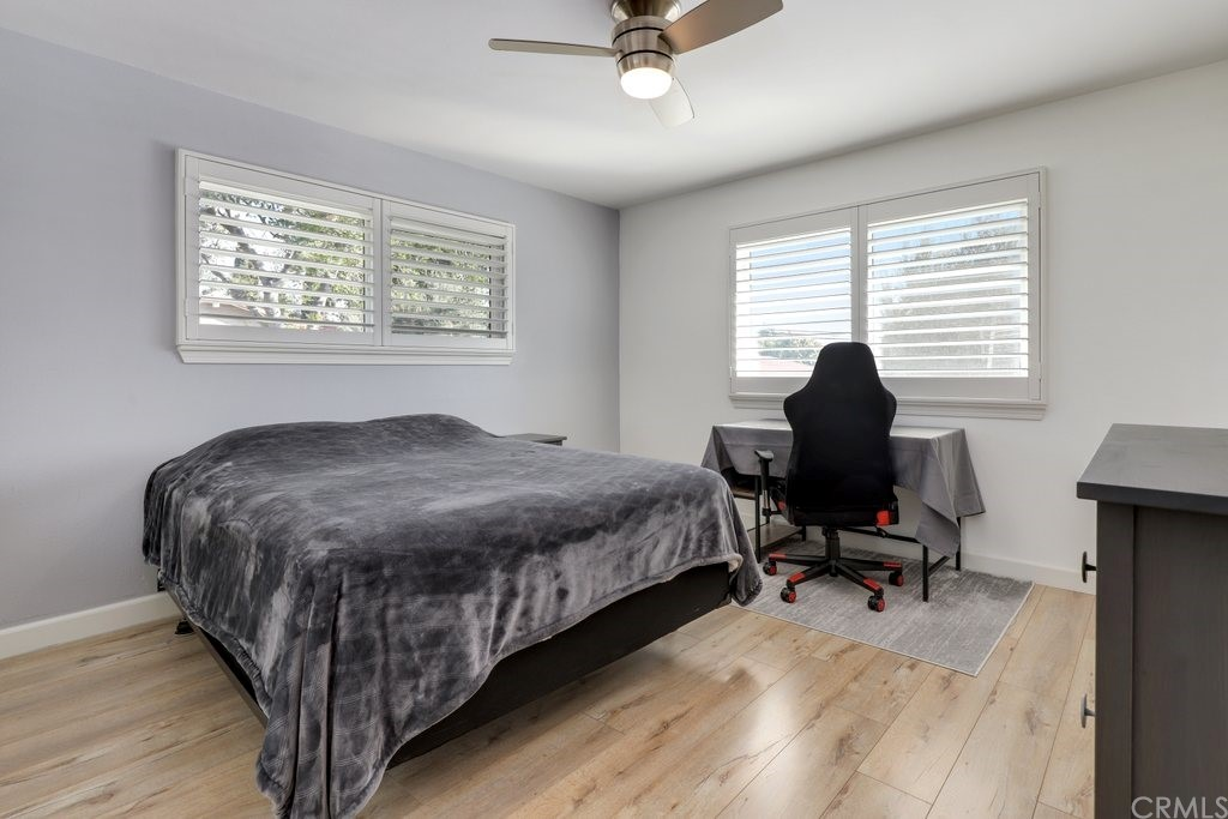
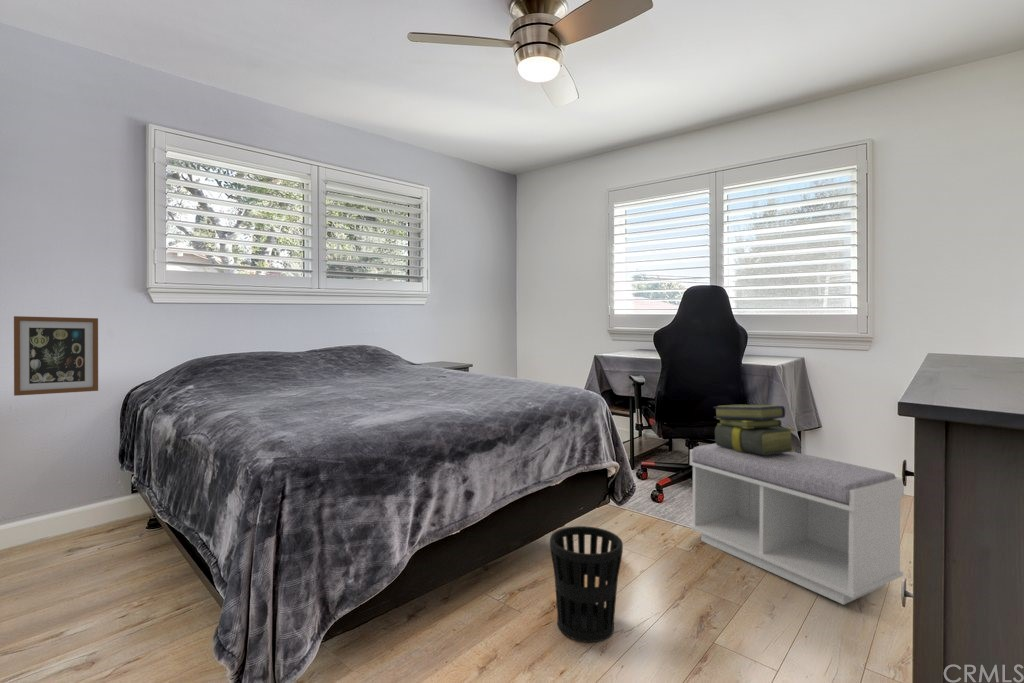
+ wastebasket [549,525,624,643]
+ bench [688,442,905,606]
+ wall art [13,315,99,397]
+ stack of books [712,404,796,455]
